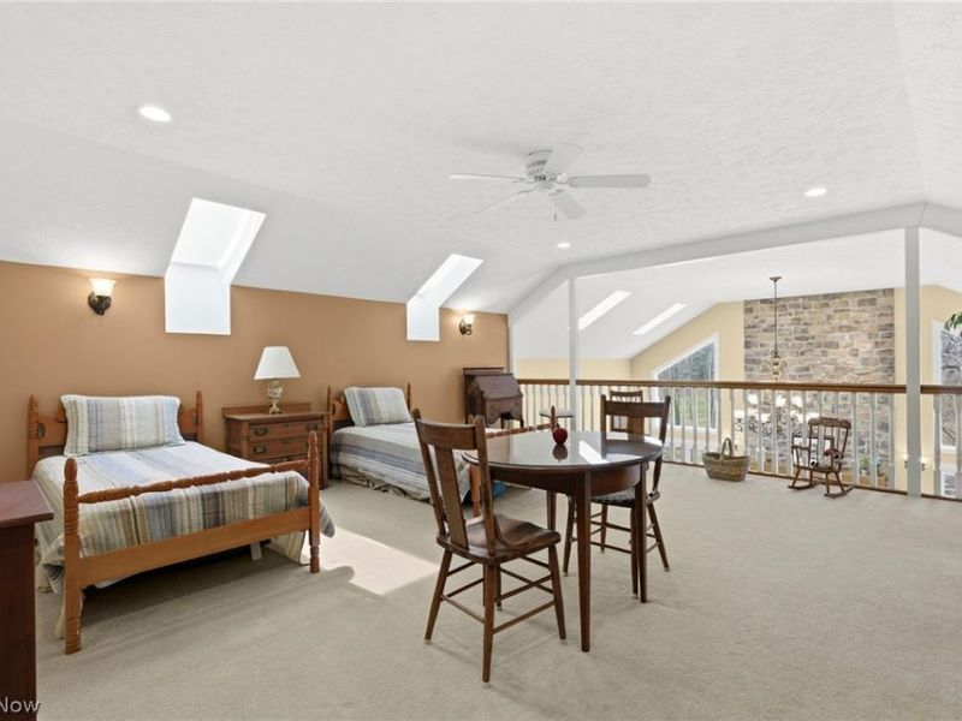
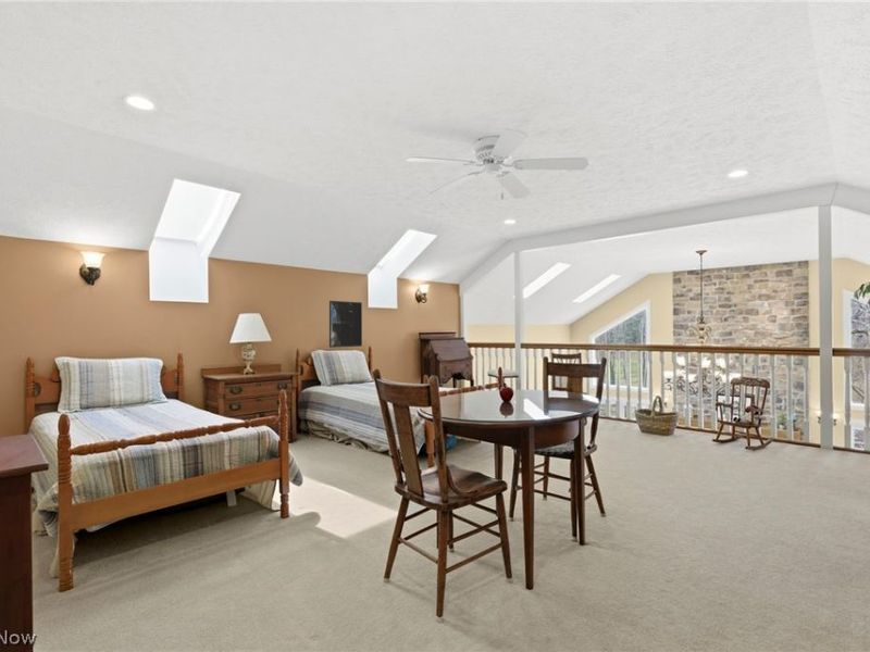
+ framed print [328,300,363,349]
